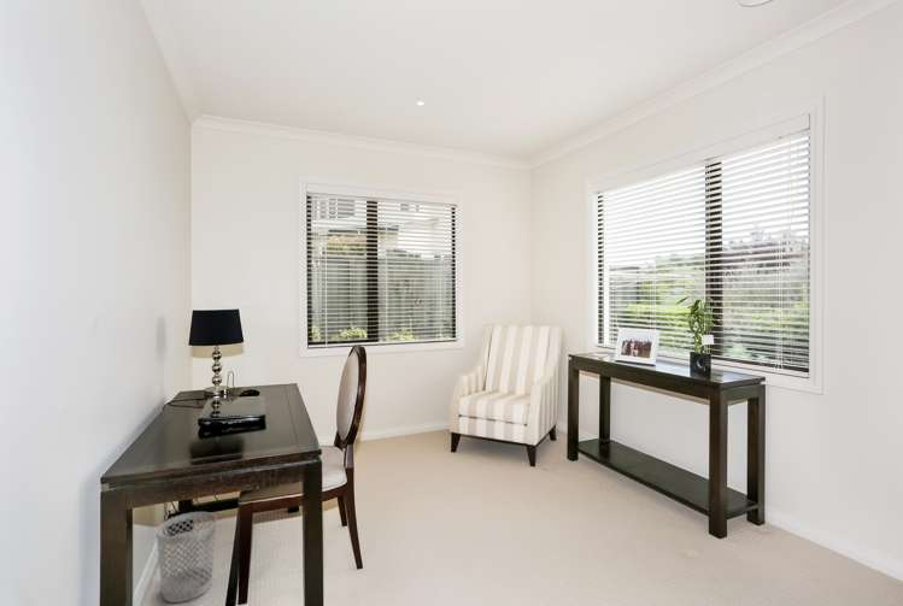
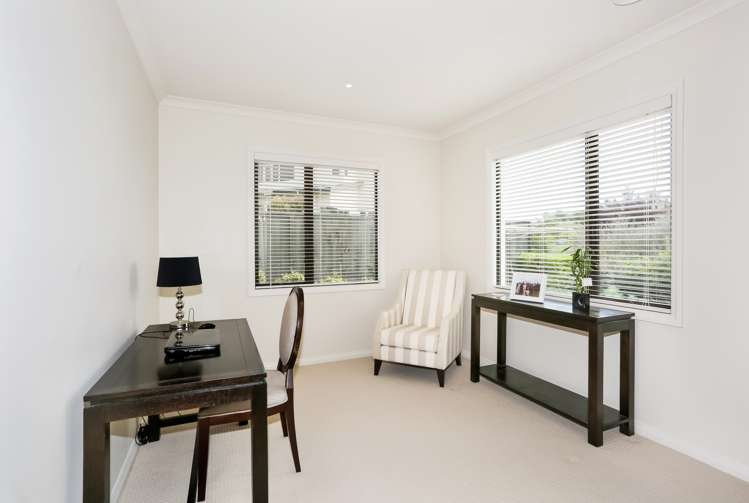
- wastebasket [154,511,218,604]
